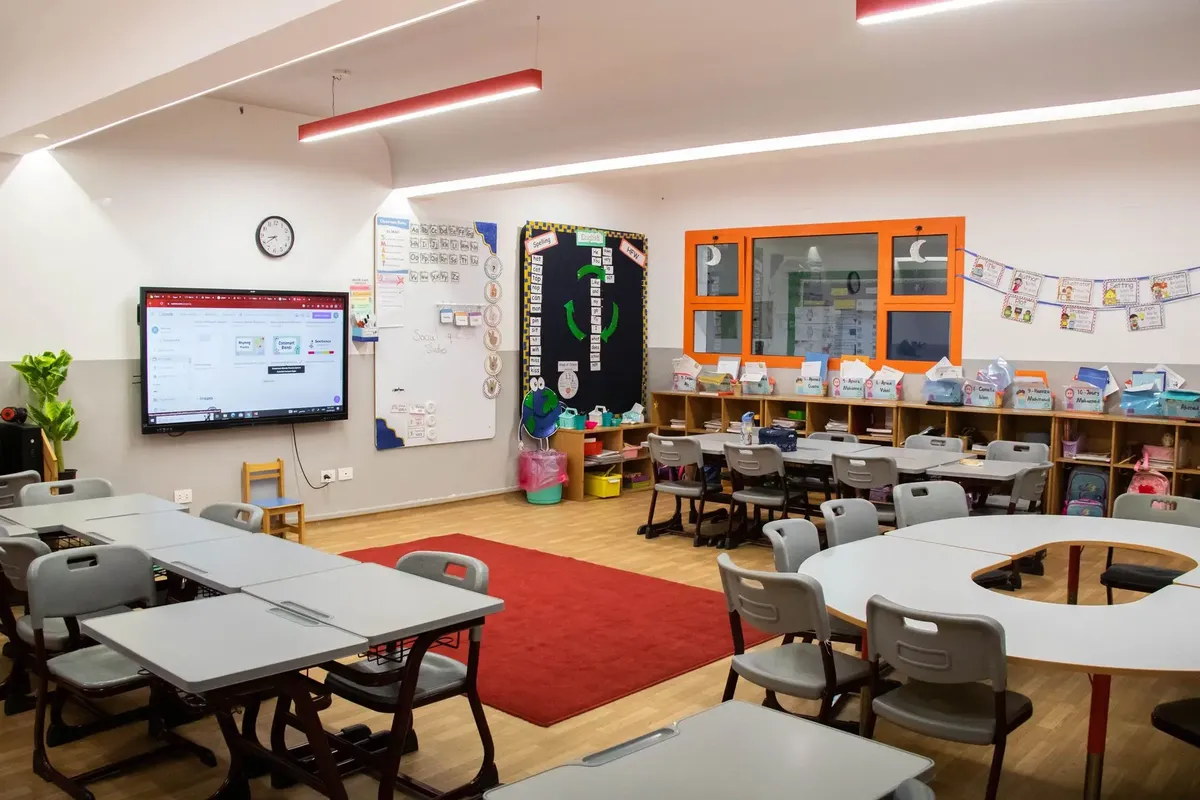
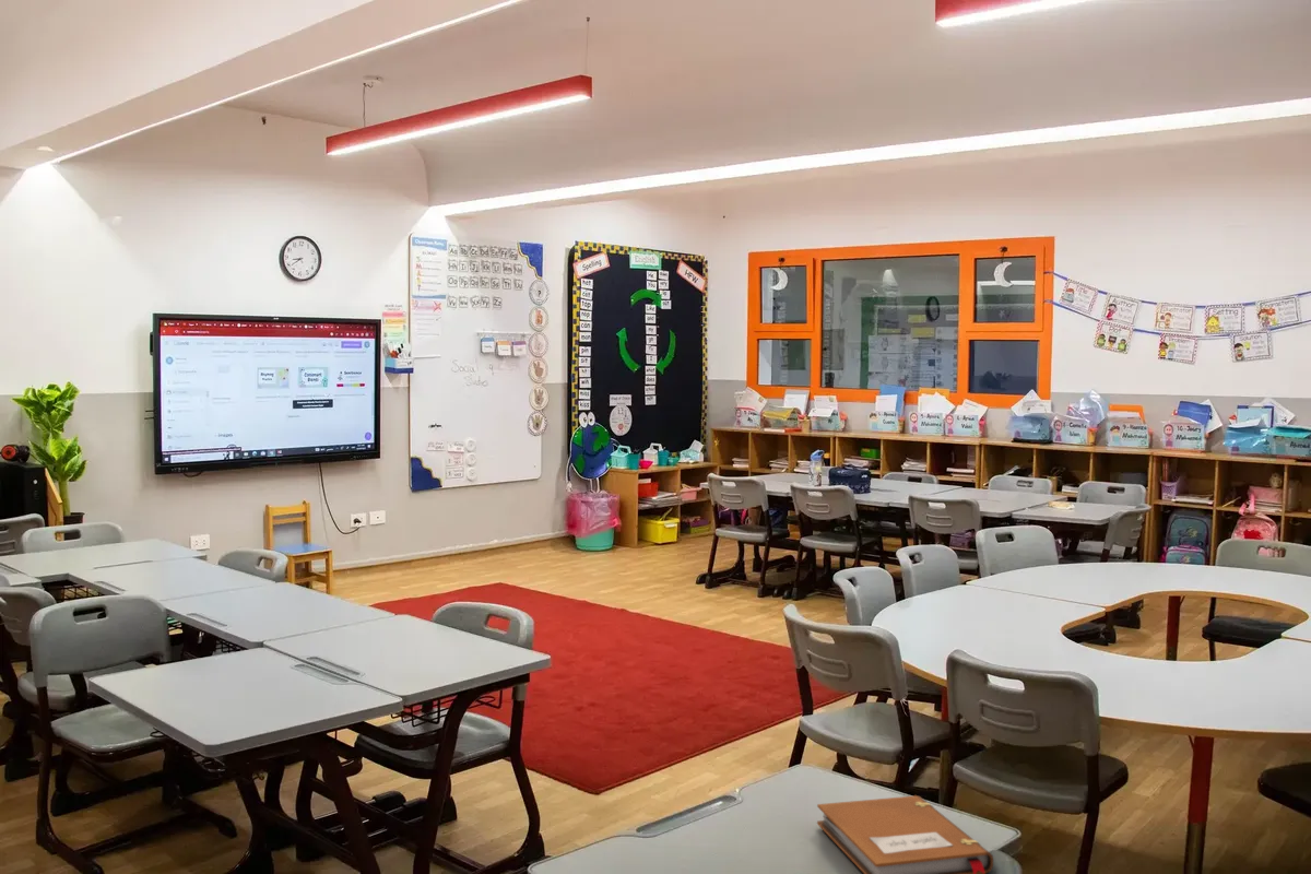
+ notebook [816,794,994,874]
